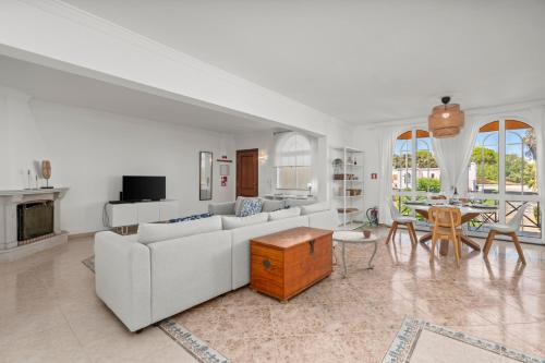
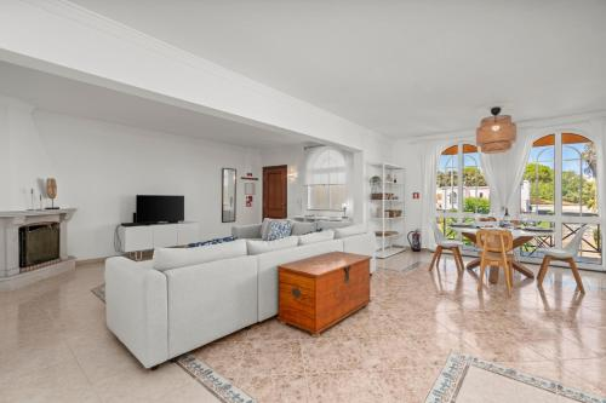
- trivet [331,229,382,278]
- potted plant [355,213,379,239]
